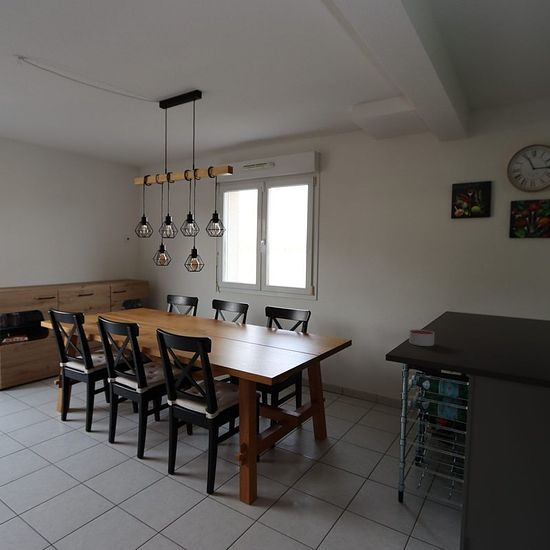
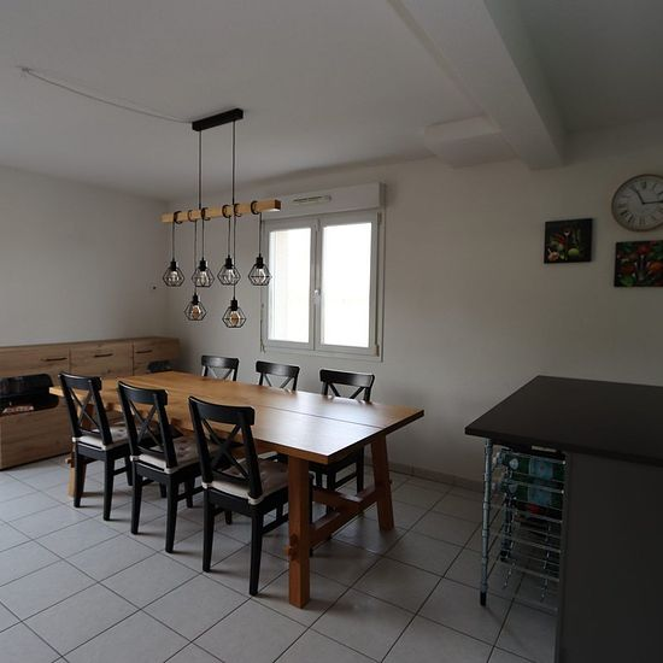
- candle [408,329,435,347]
